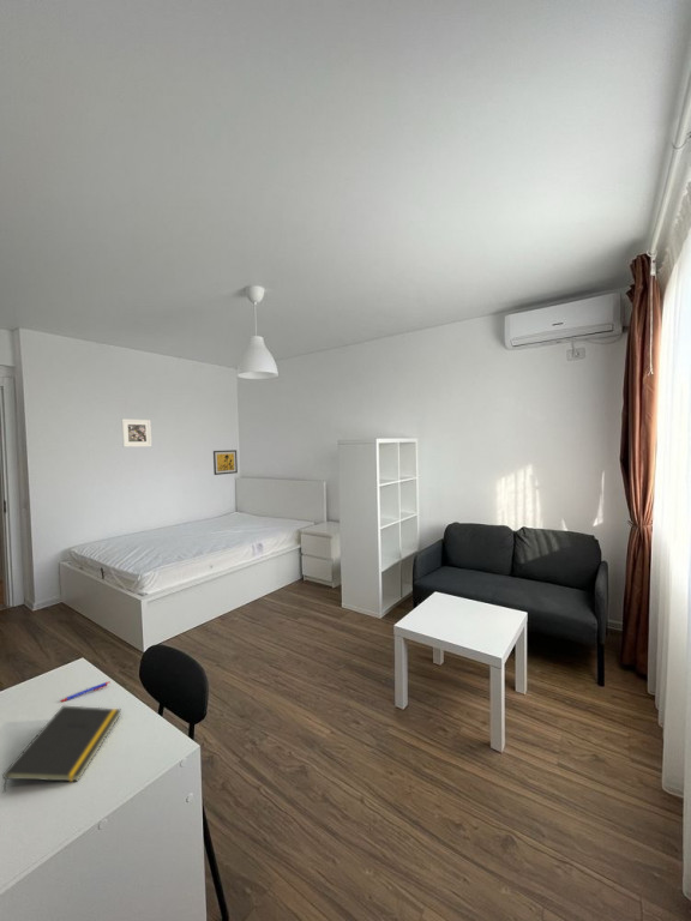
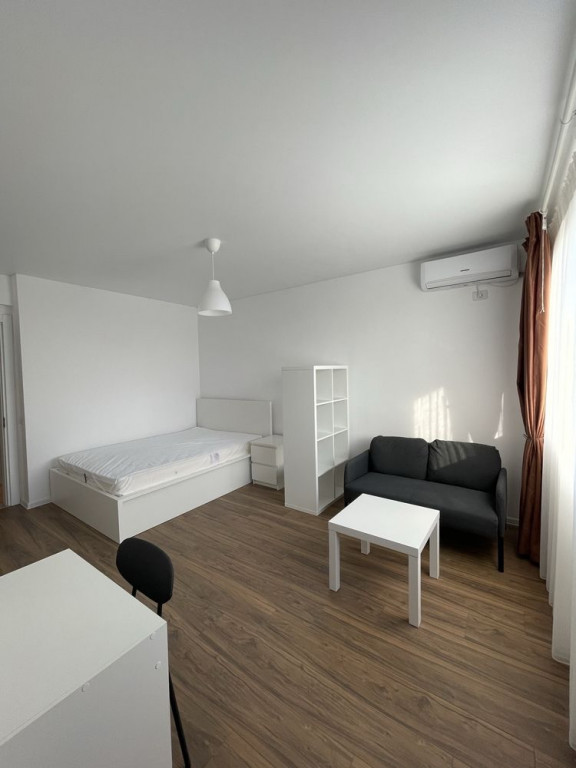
- wall art [212,449,239,476]
- notepad [1,705,122,794]
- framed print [120,419,152,449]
- pen [59,680,112,703]
